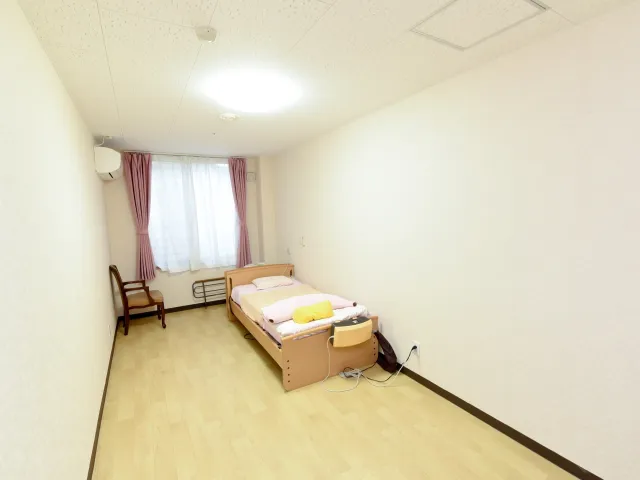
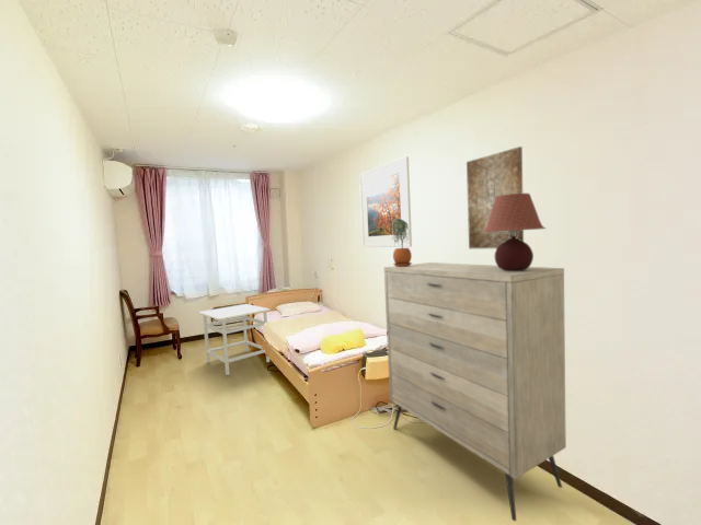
+ table lamp [483,192,547,271]
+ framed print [358,155,413,248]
+ dresser [383,261,567,522]
+ potted plant [391,218,413,267]
+ nightstand [198,303,272,376]
+ wall art [466,145,525,249]
